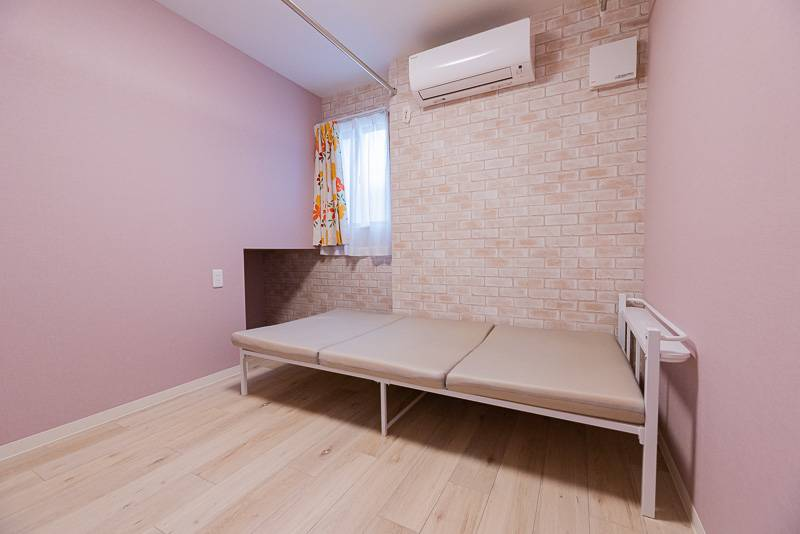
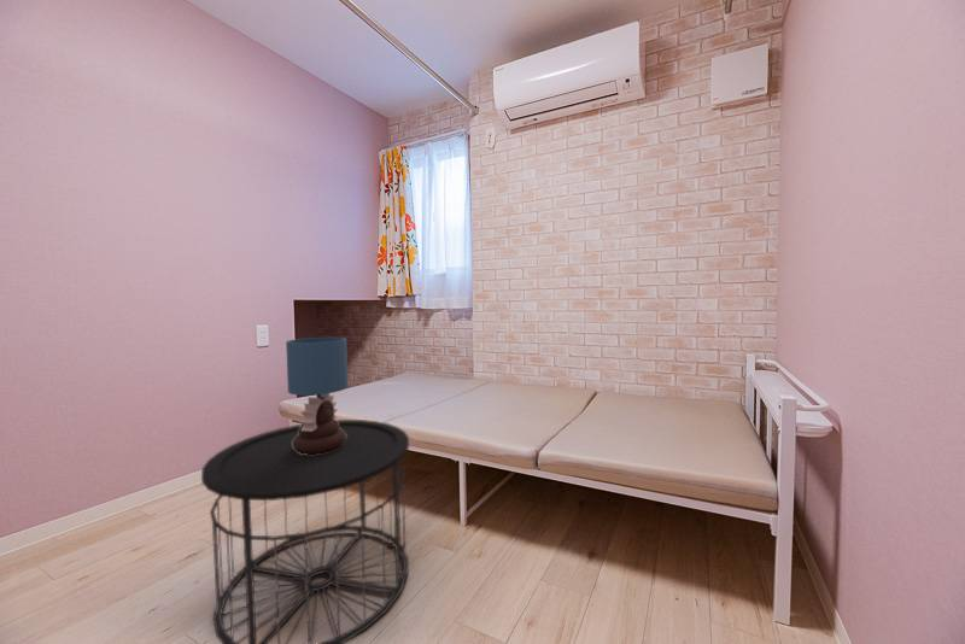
+ table lamp [285,336,350,455]
+ side table [200,418,410,644]
